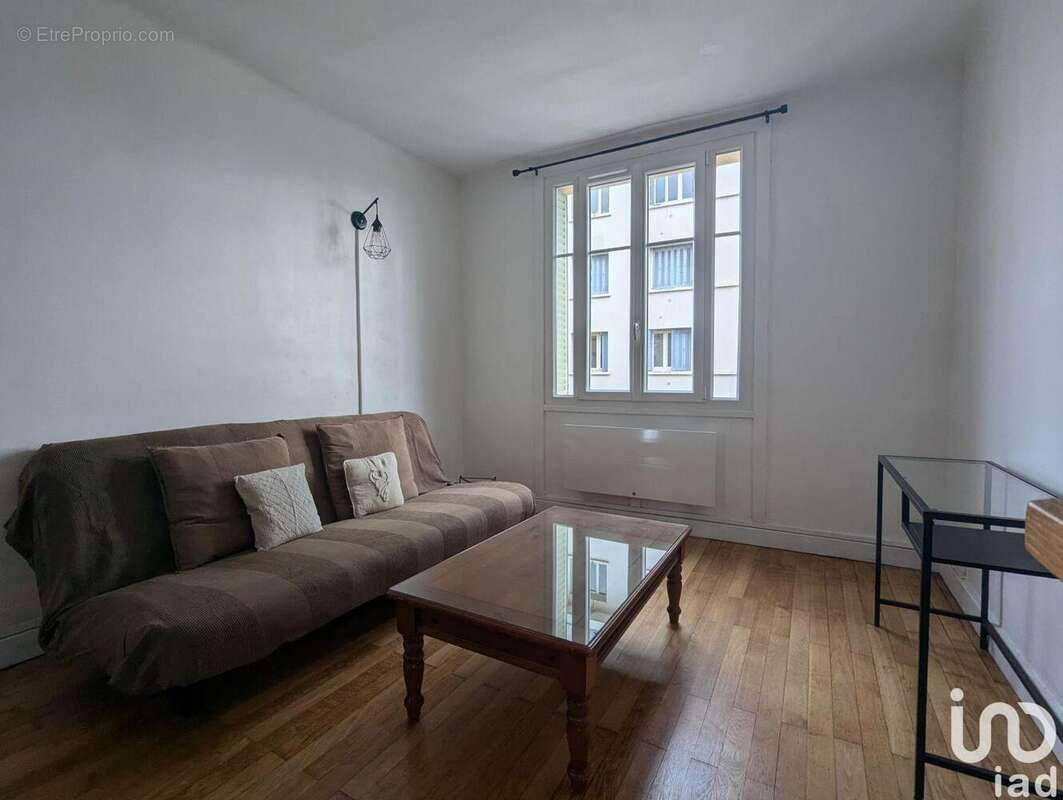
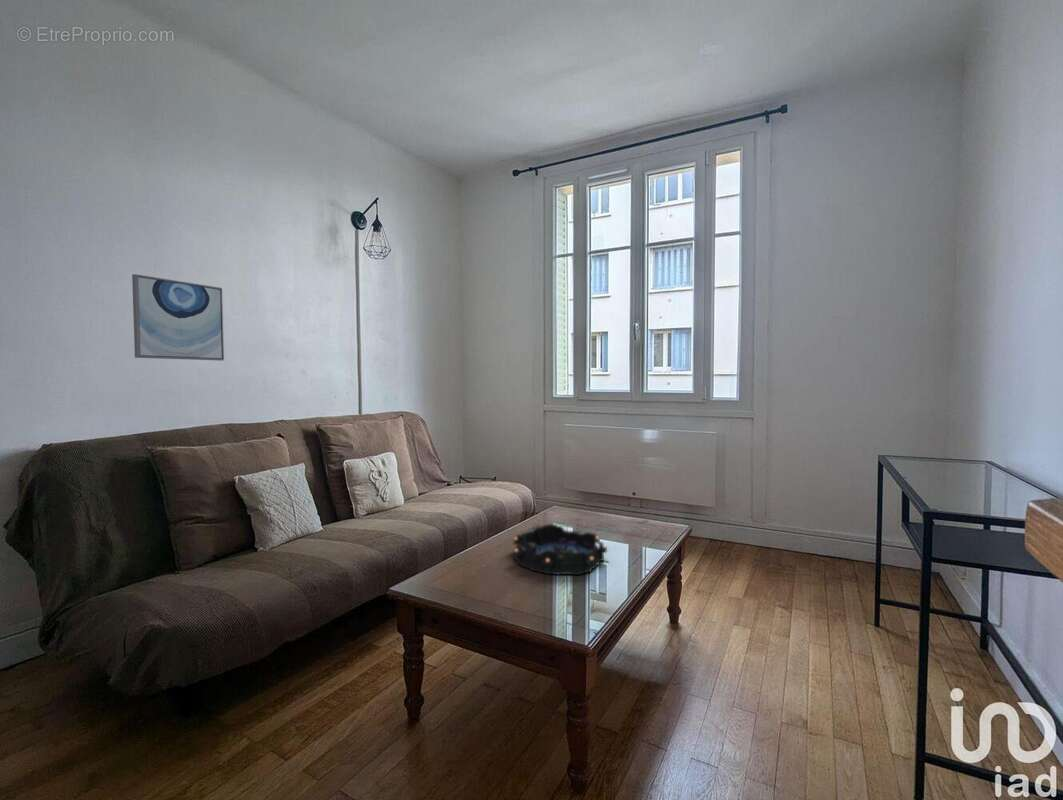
+ wall art [131,273,225,362]
+ decorative bowl [512,523,608,576]
